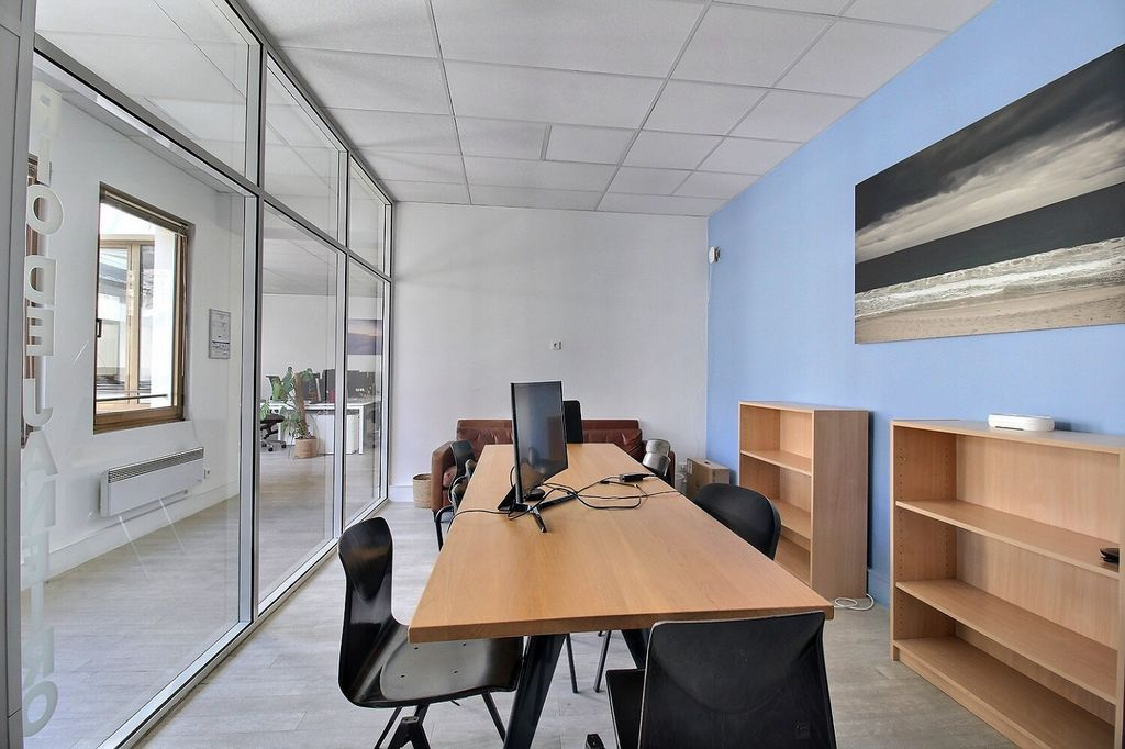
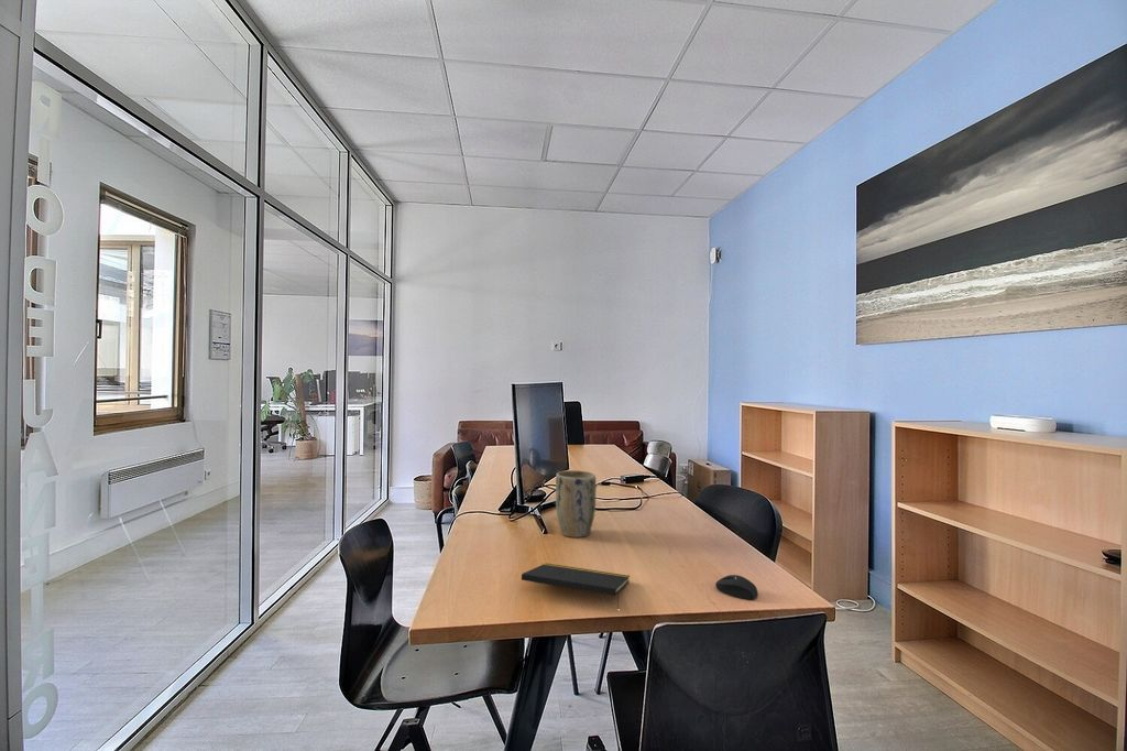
+ notepad [521,563,631,608]
+ plant pot [555,469,598,538]
+ mouse [714,574,759,600]
